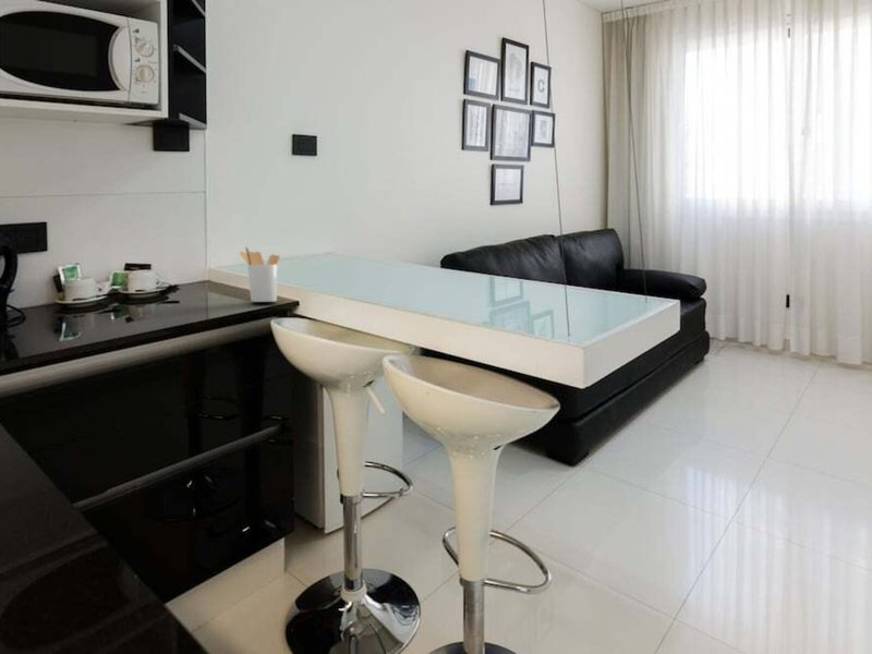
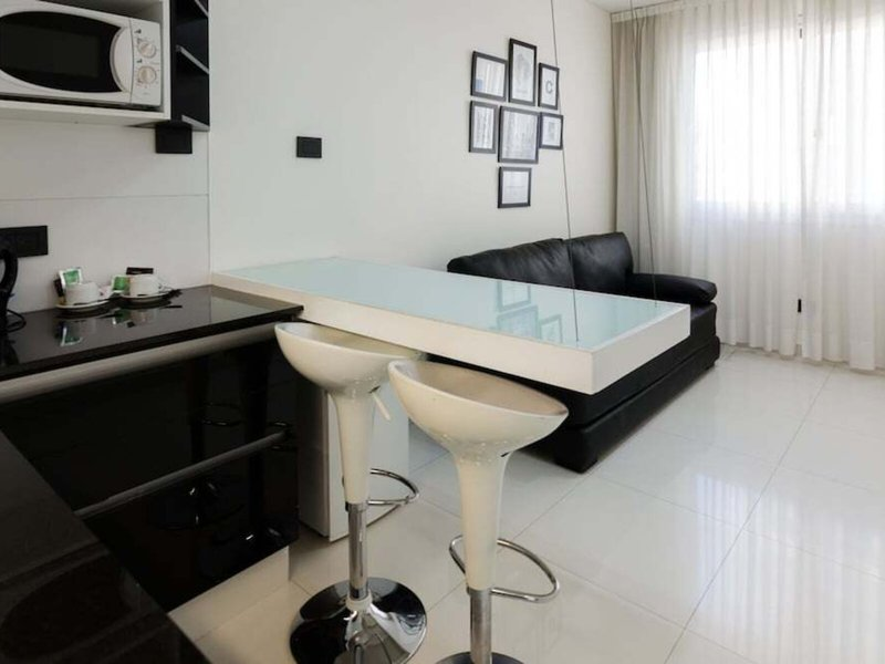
- utensil holder [239,245,281,303]
